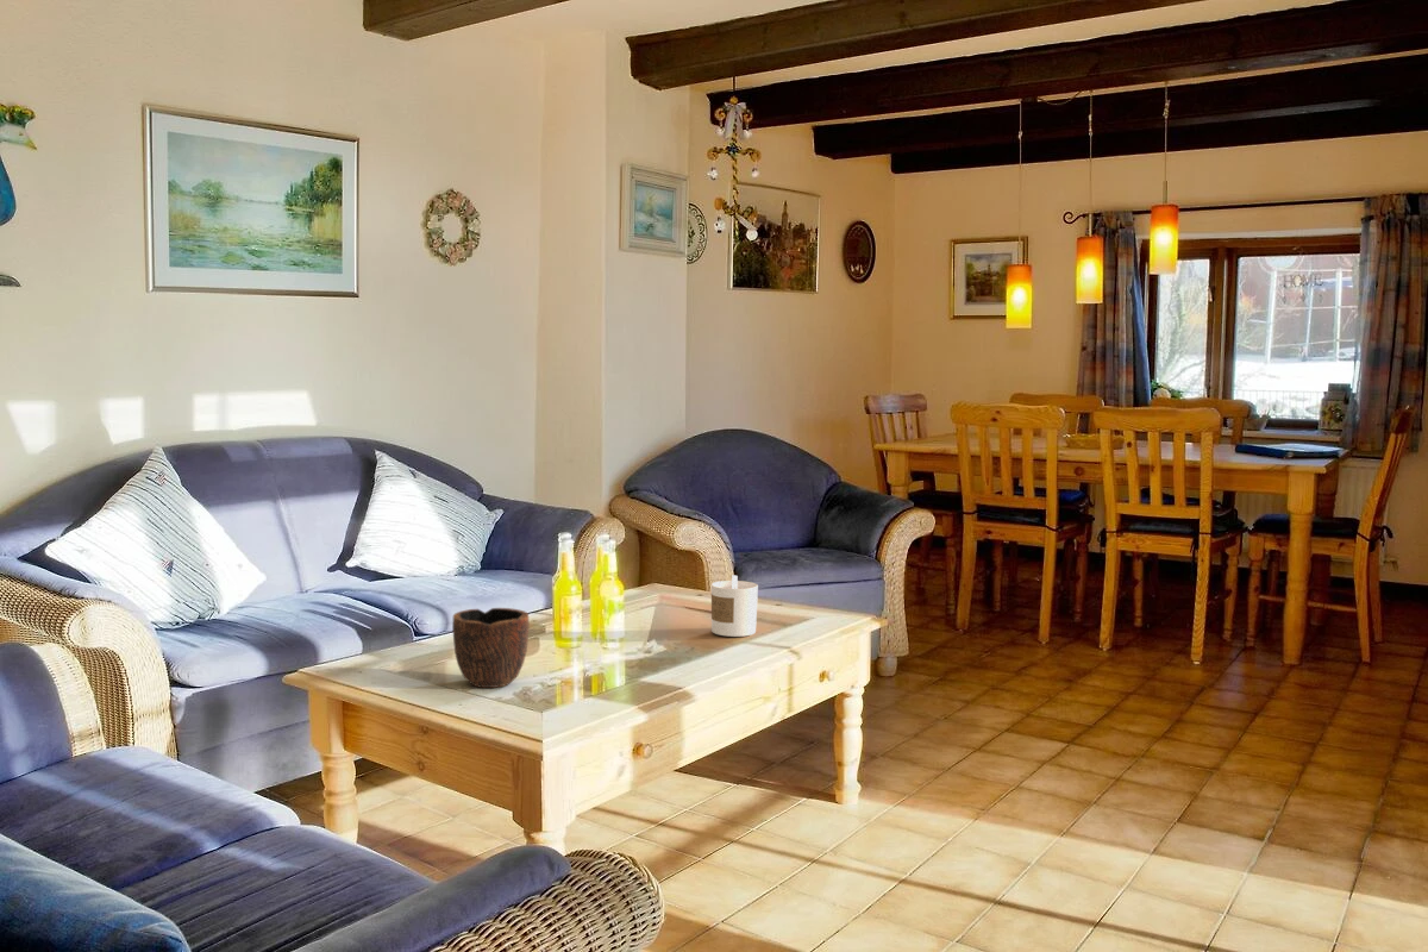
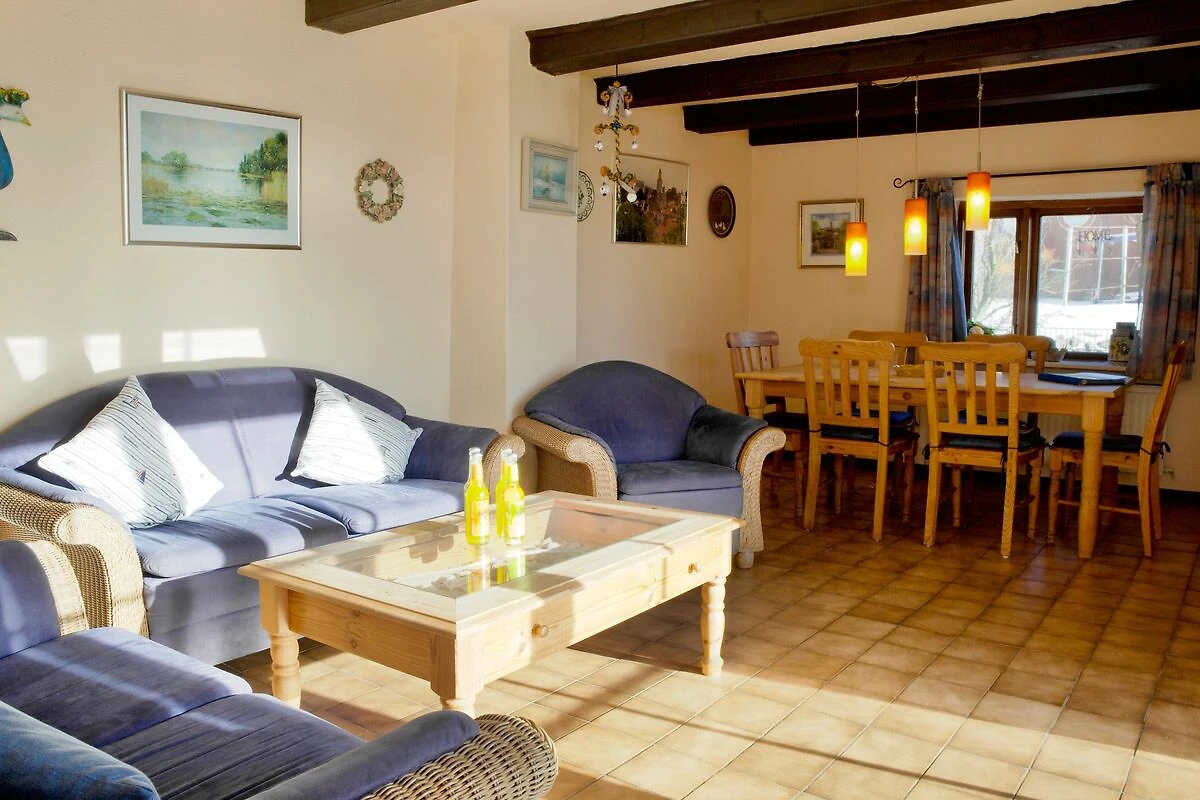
- bowl [451,607,531,689]
- candle [710,574,759,638]
